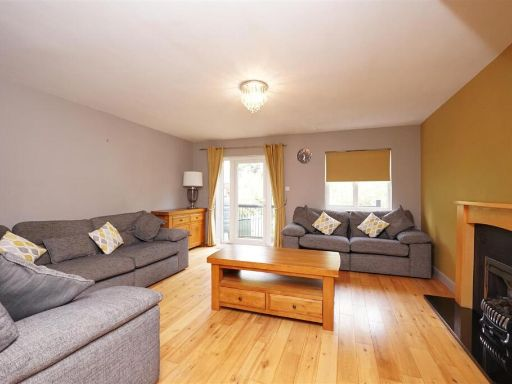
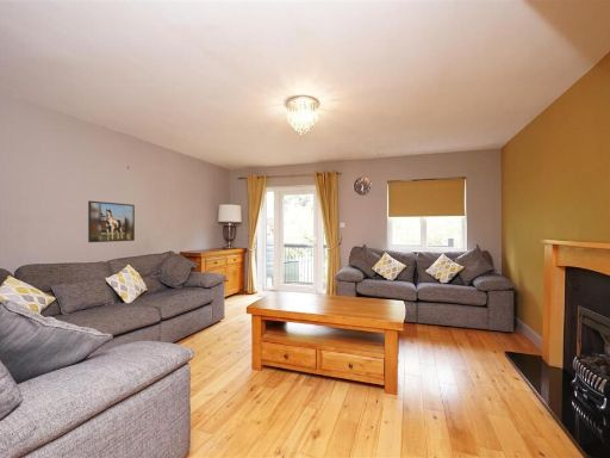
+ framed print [87,199,136,243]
